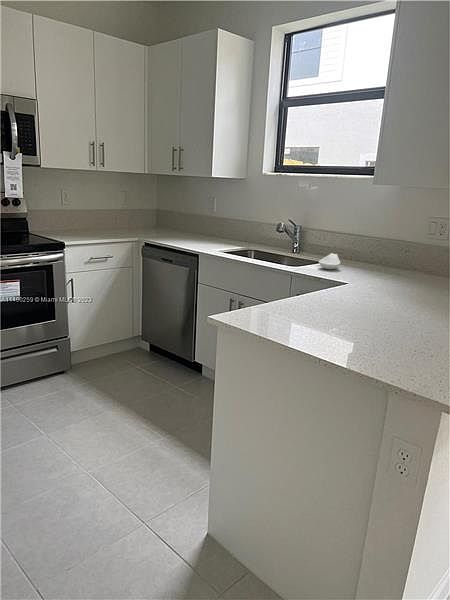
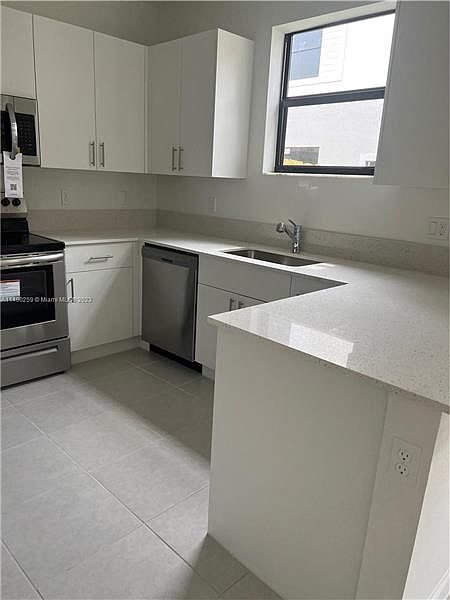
- spoon rest [318,252,341,270]
